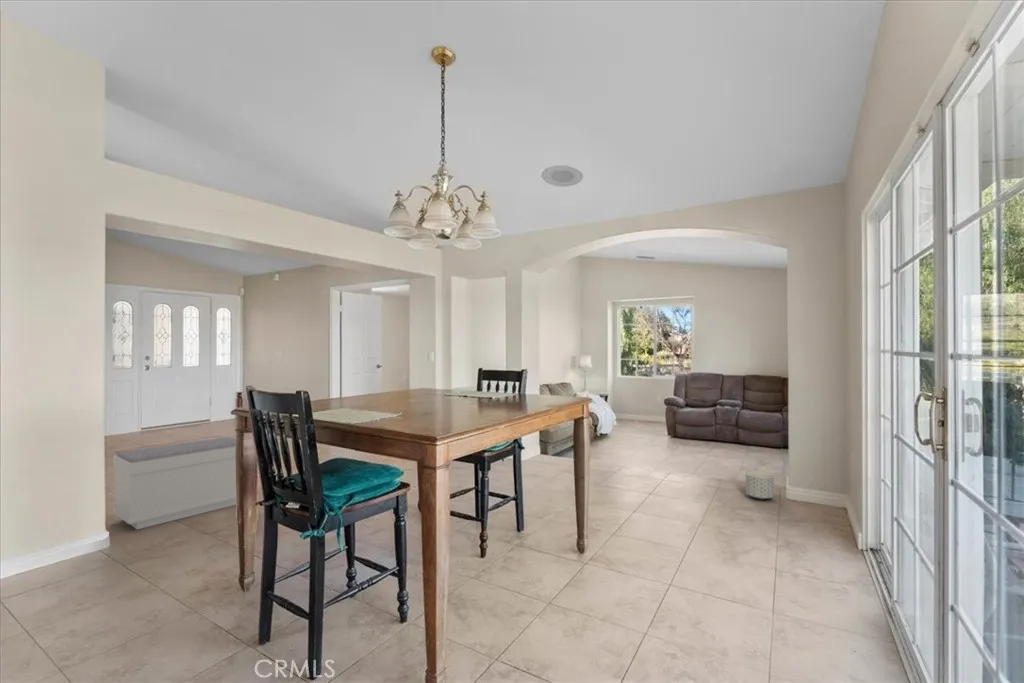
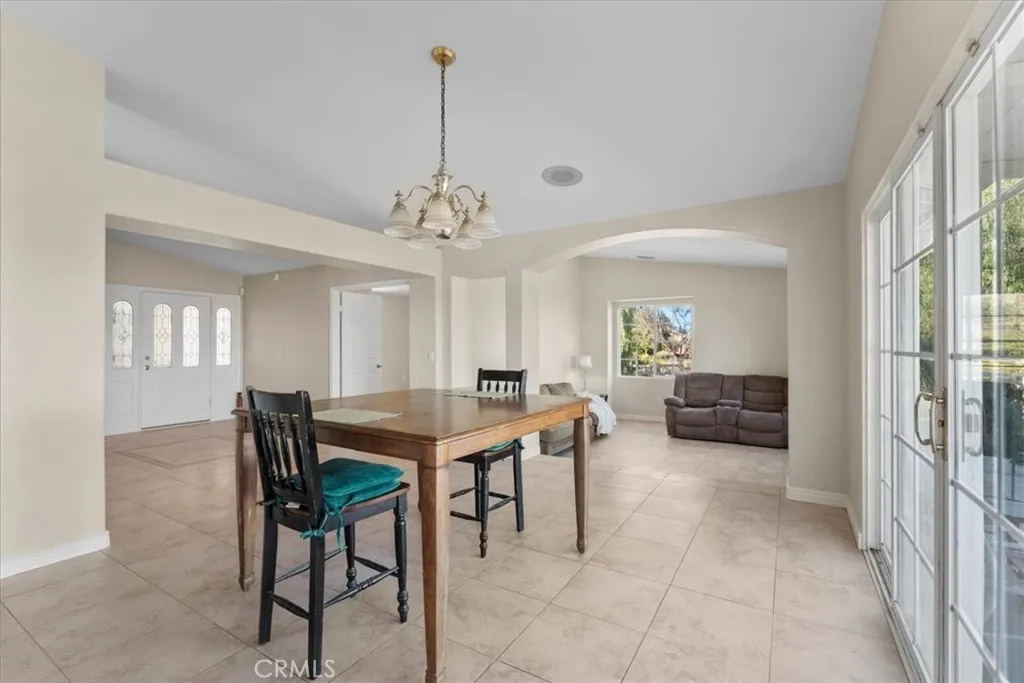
- planter [745,470,775,501]
- bench [112,436,237,531]
